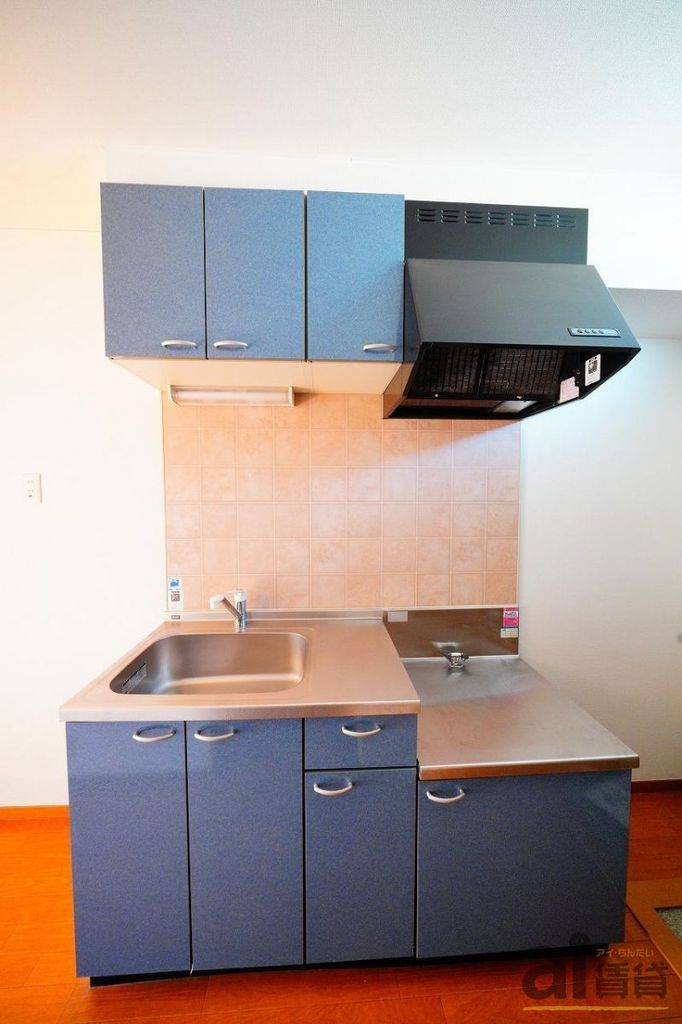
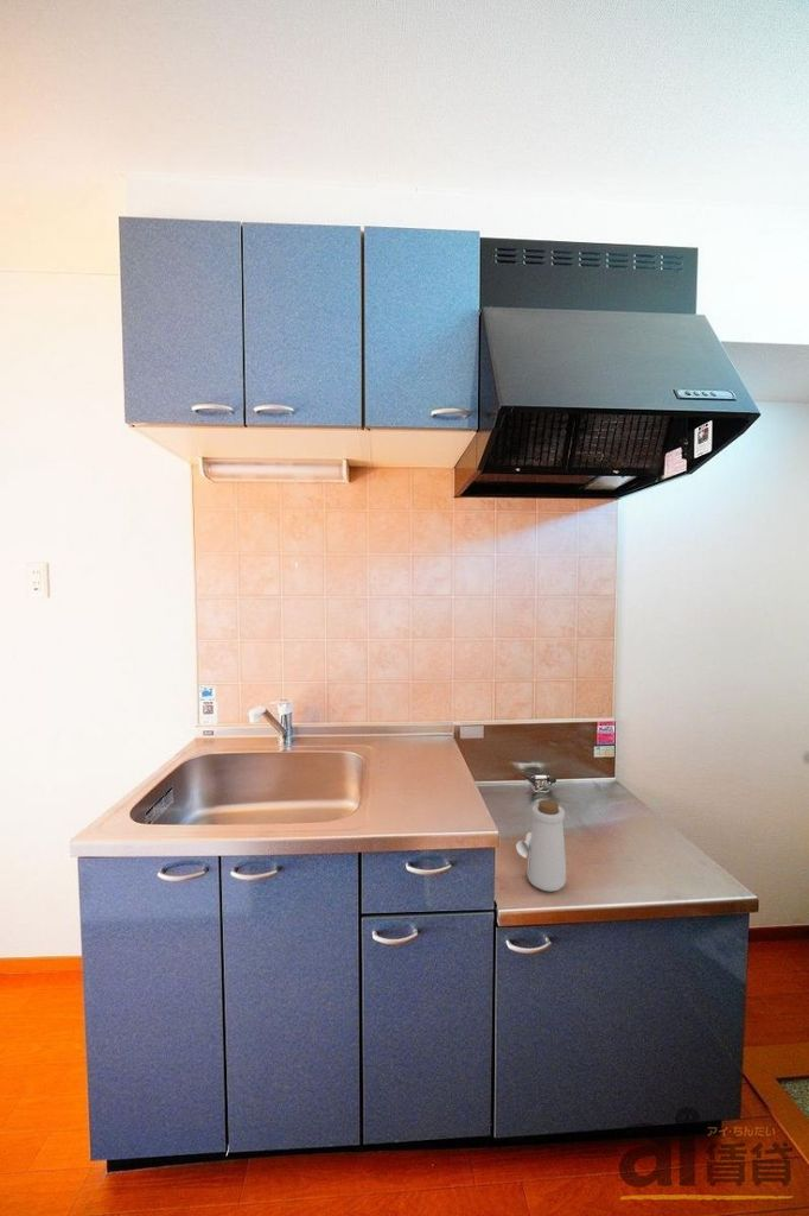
+ bottle [515,798,567,893]
